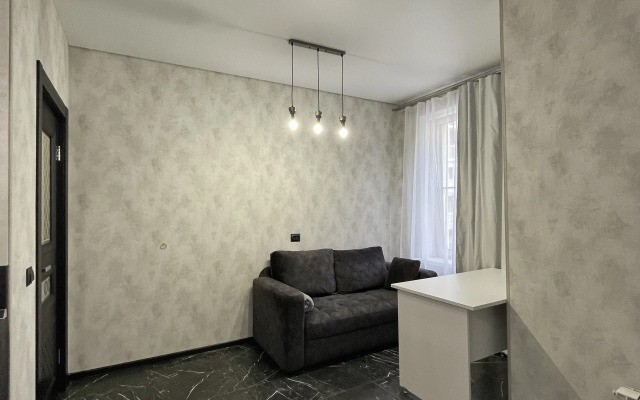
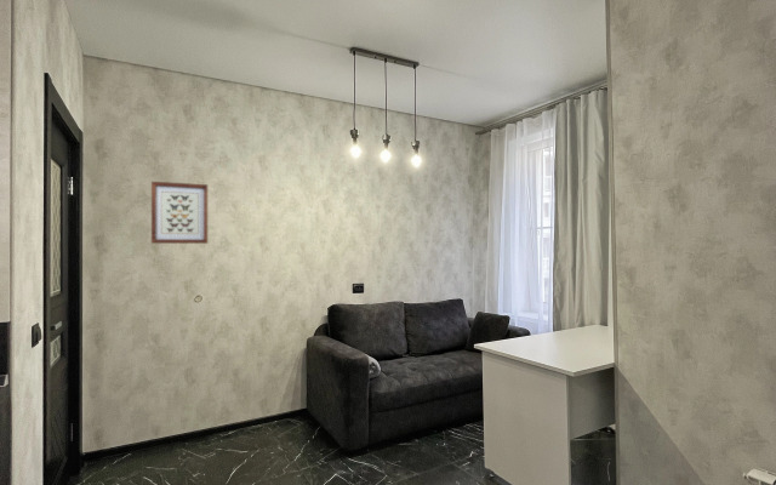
+ wall art [150,181,209,245]
